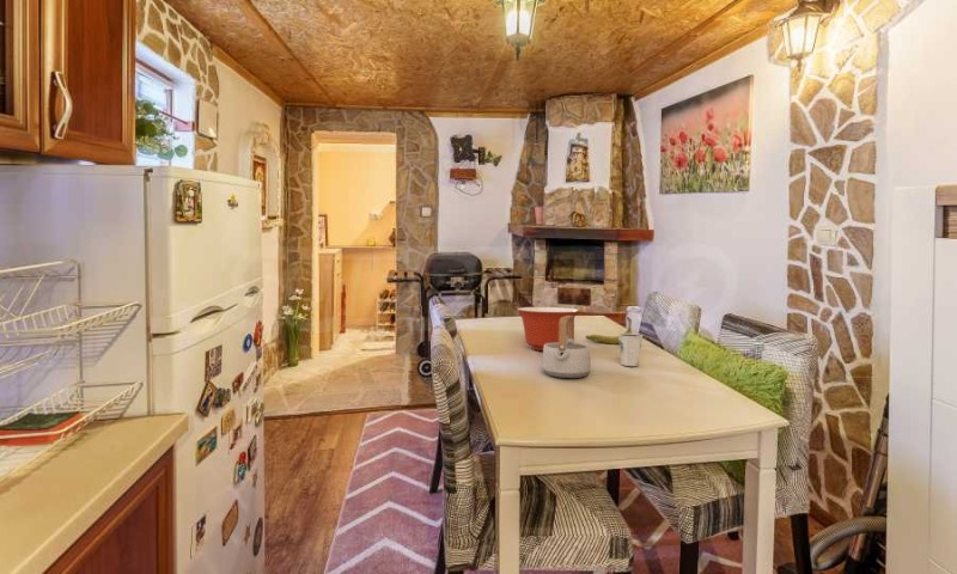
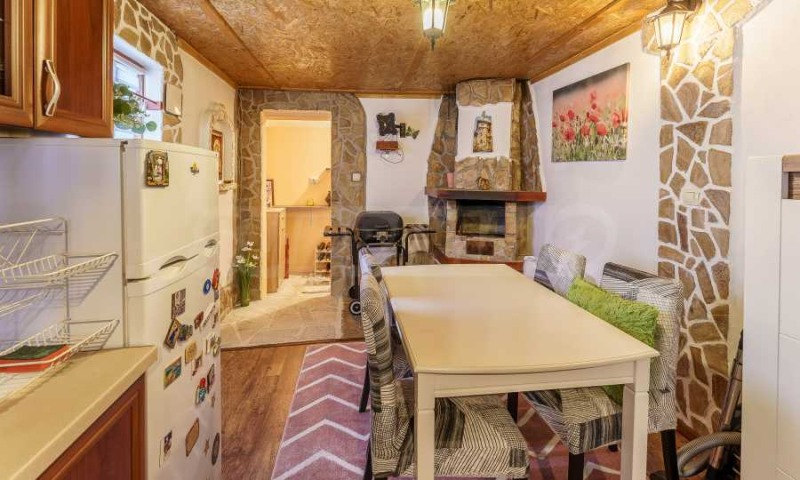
- teapot [541,316,592,379]
- mixing bowl [516,306,580,352]
- banana [585,316,633,346]
- dixie cup [617,332,644,367]
